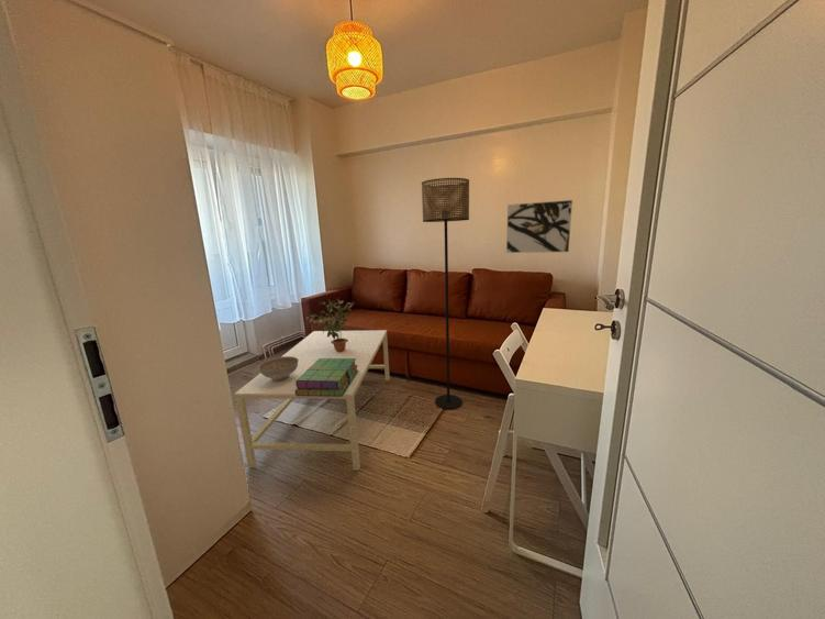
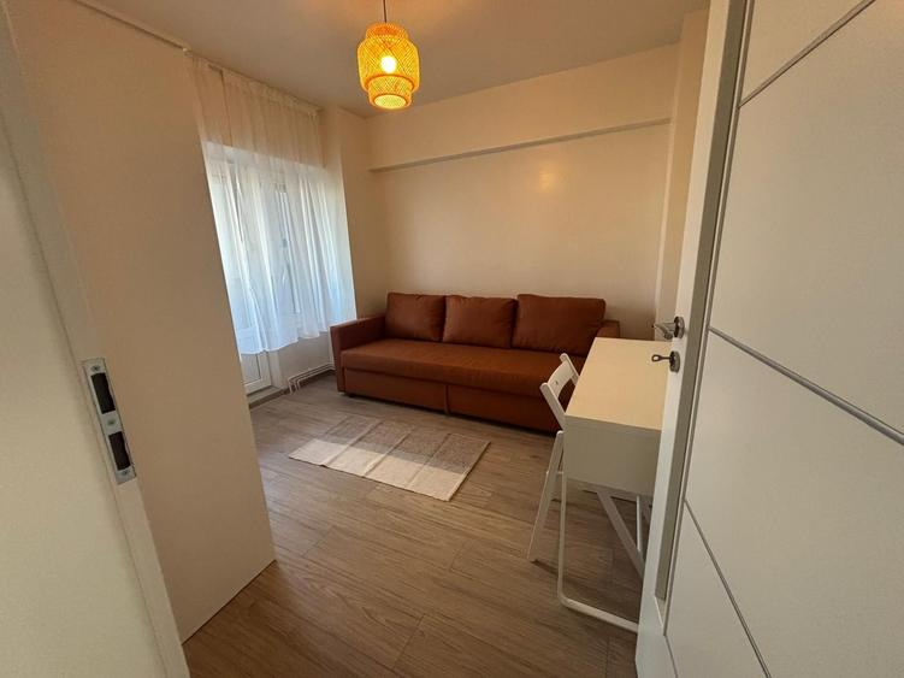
- potted plant [305,297,356,352]
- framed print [505,199,573,254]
- stack of books [294,358,358,397]
- decorative bowl [257,356,299,382]
- floor lamp [421,177,470,410]
- coffee table [234,329,391,472]
